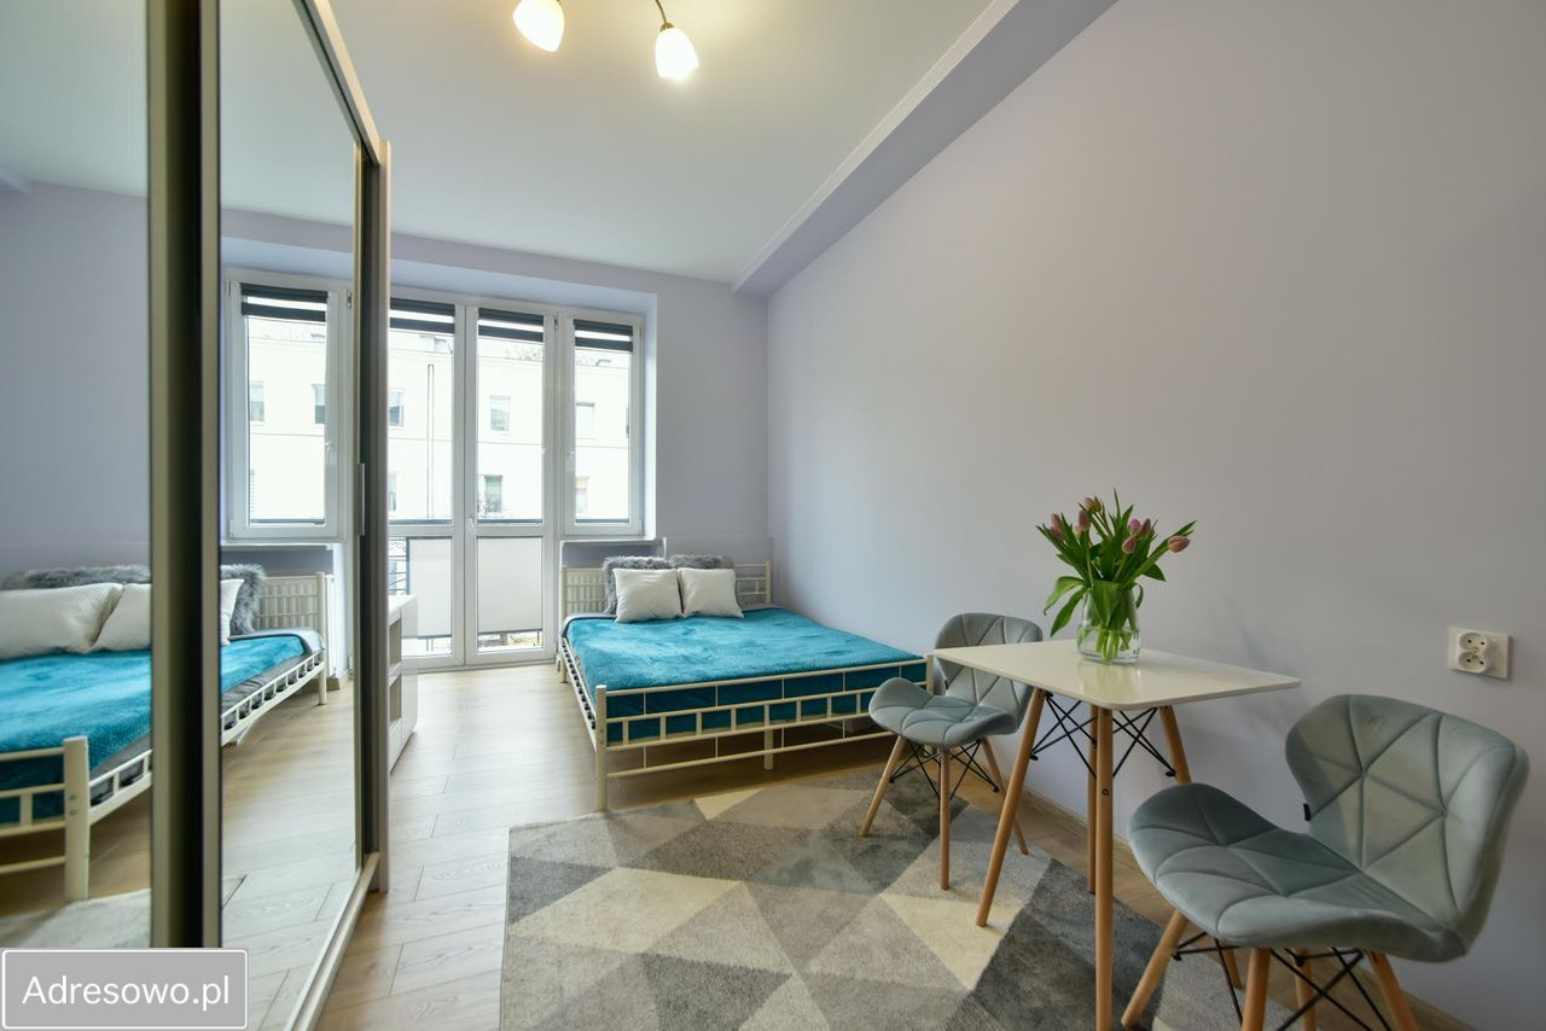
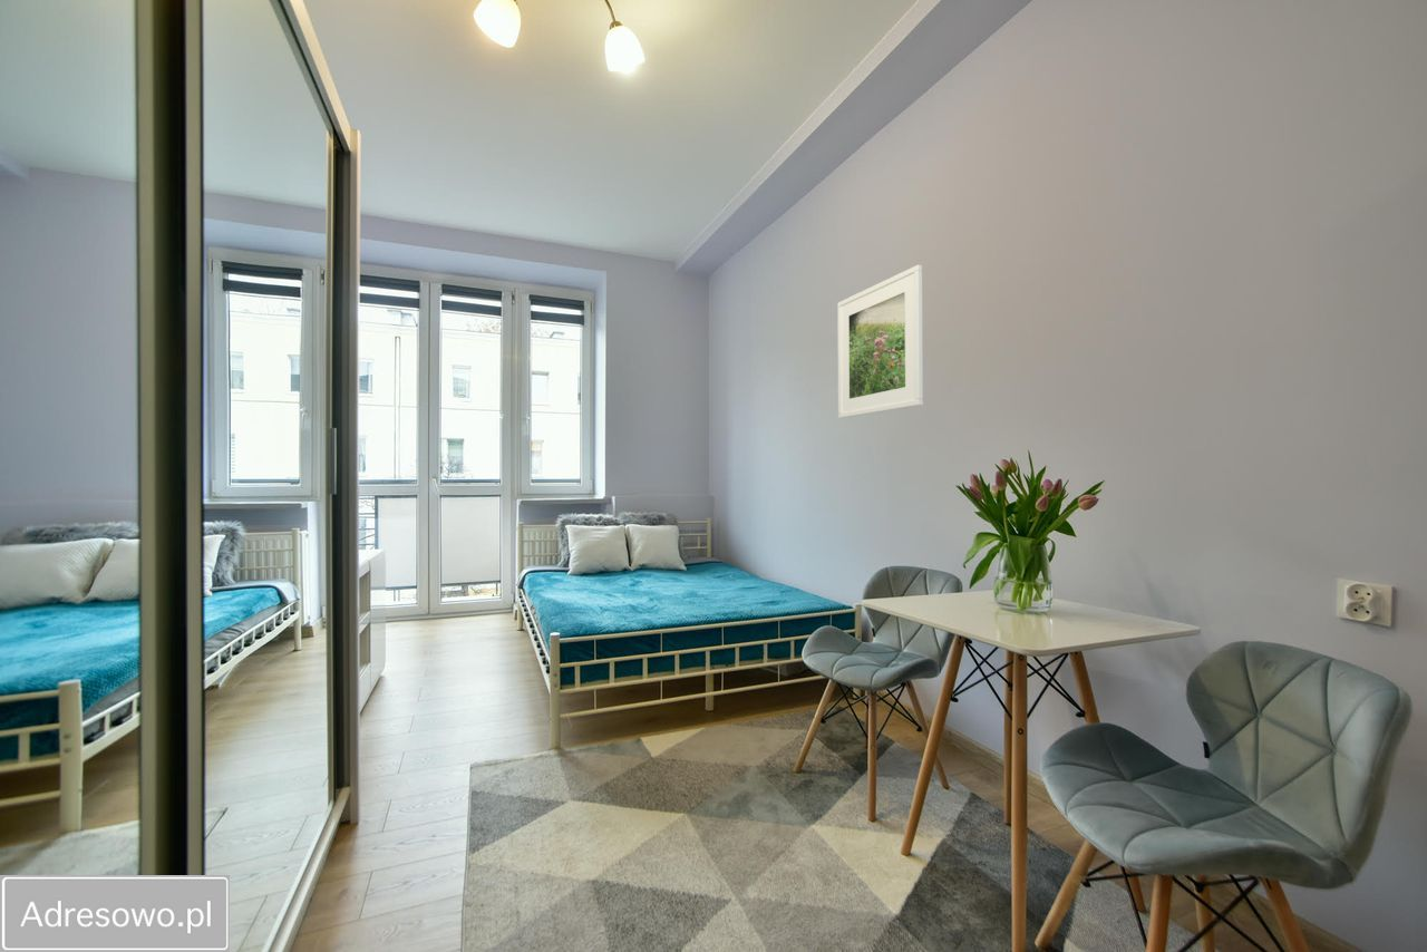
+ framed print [836,264,924,419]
